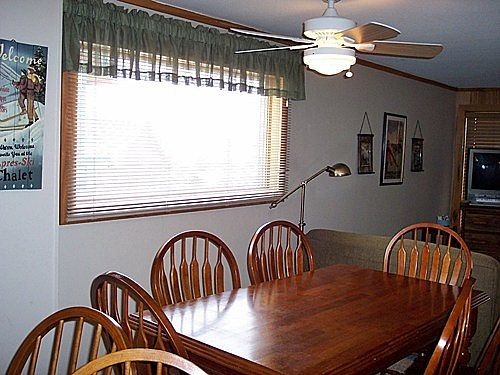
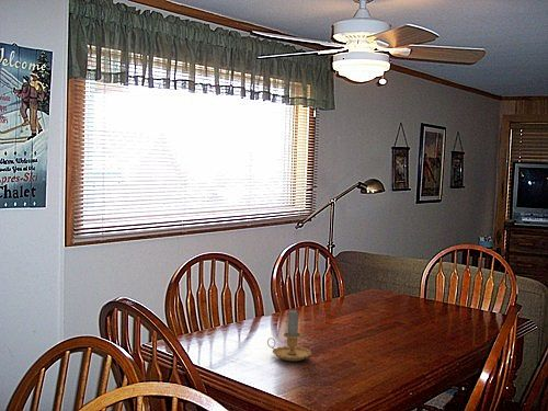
+ candle [266,309,312,362]
